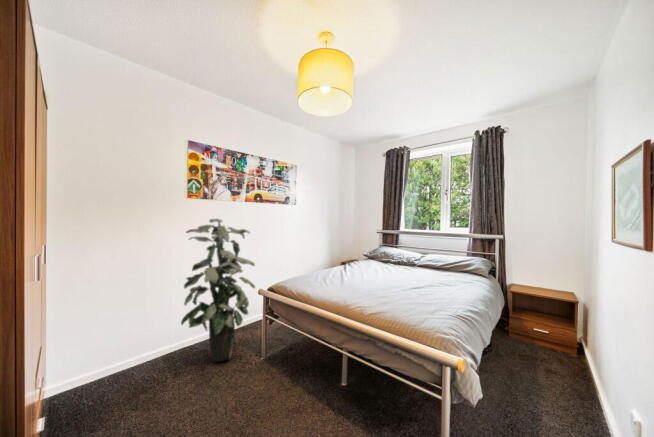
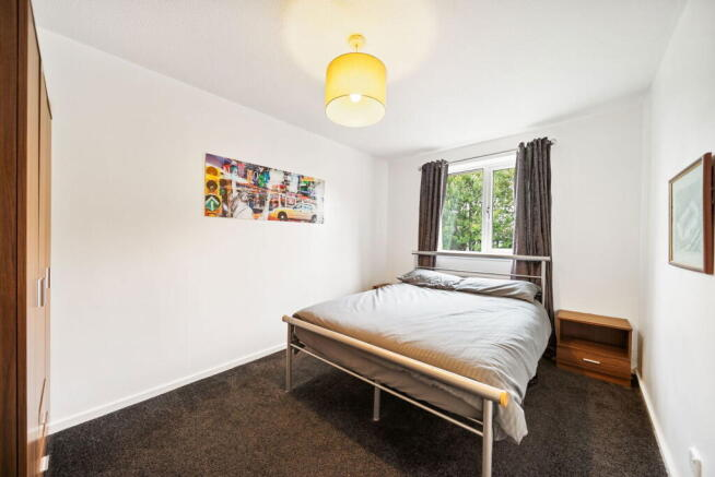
- indoor plant [180,218,256,363]
